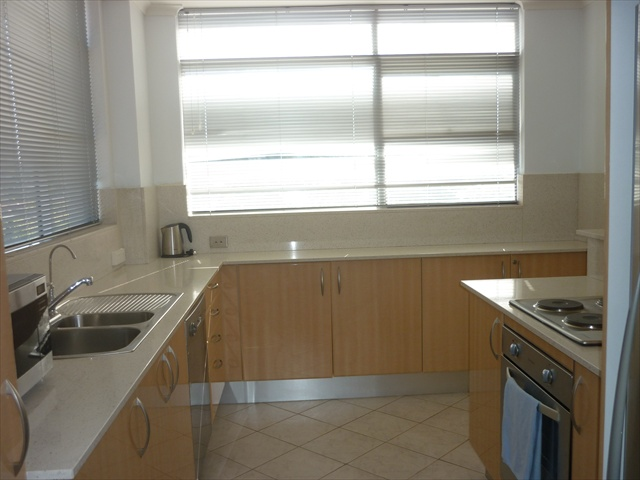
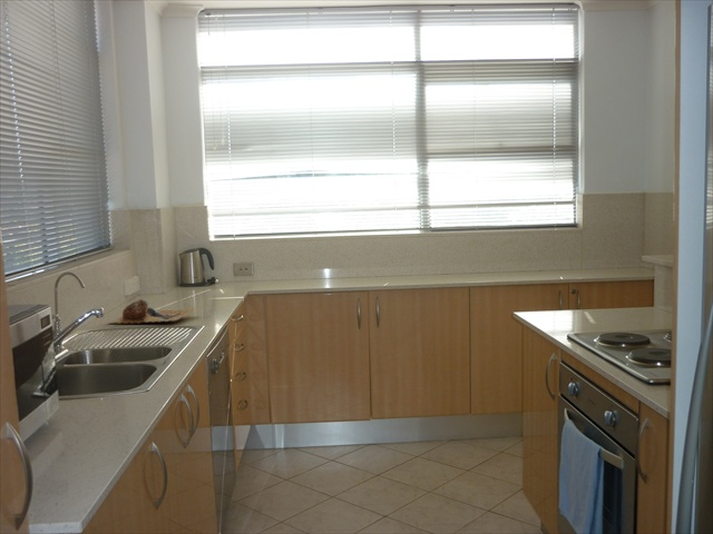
+ chopping board [106,298,196,325]
